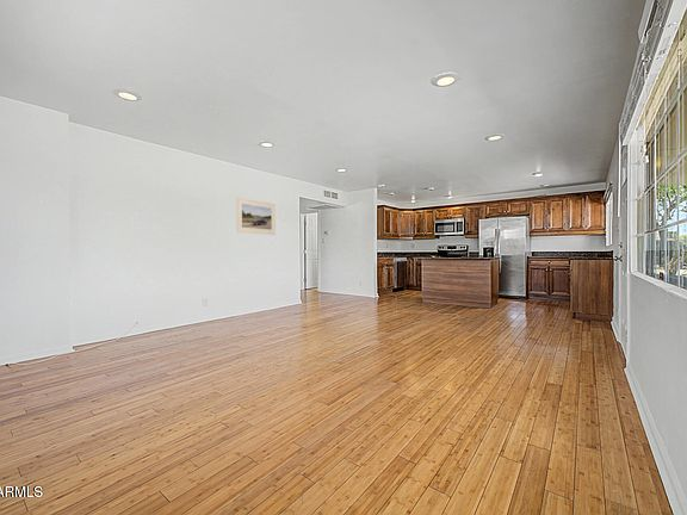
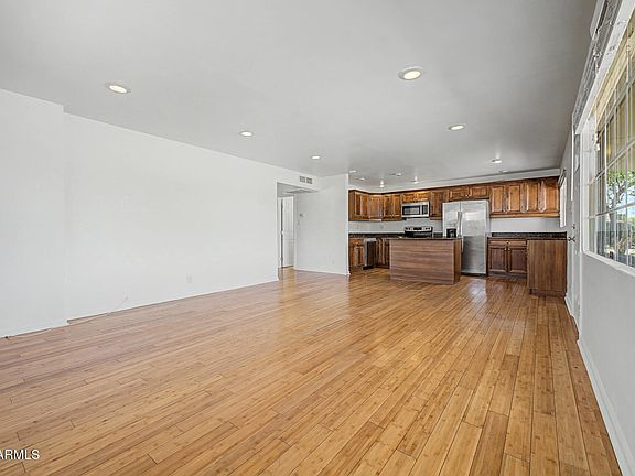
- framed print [236,197,277,236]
